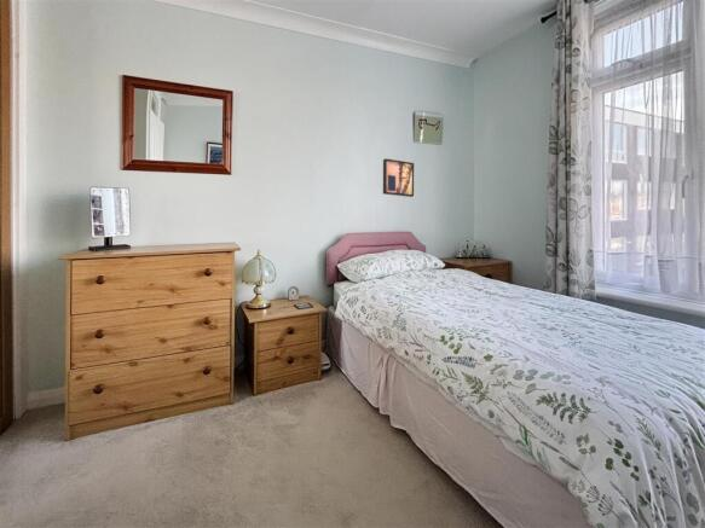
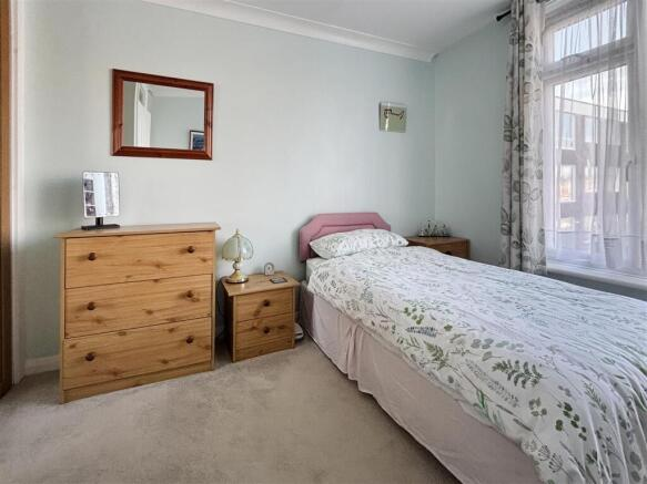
- wall art [382,157,415,198]
